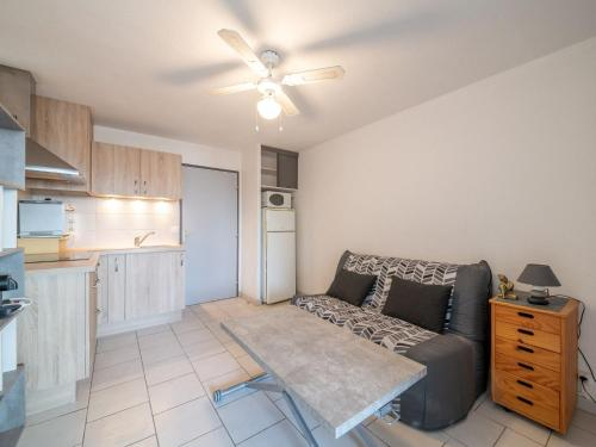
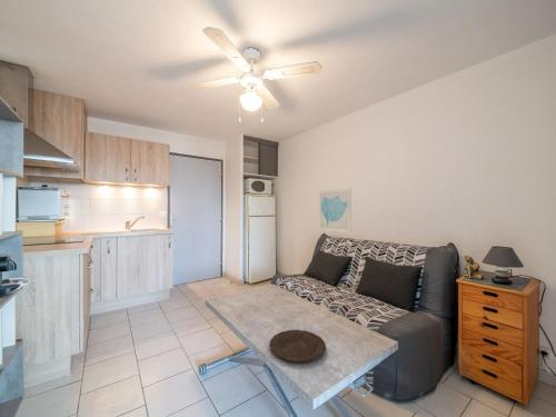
+ plate [268,329,327,363]
+ wall art [317,188,353,234]
